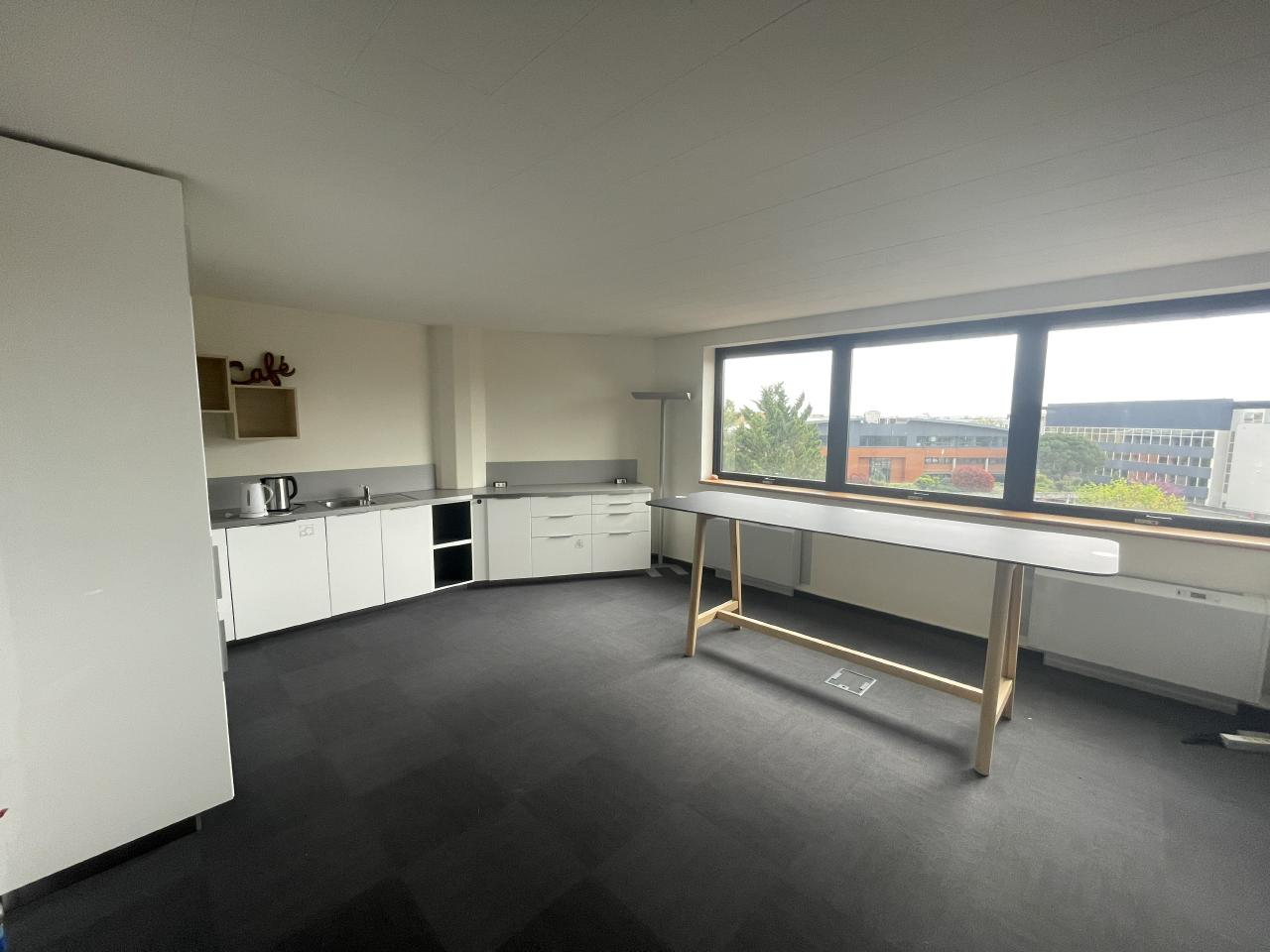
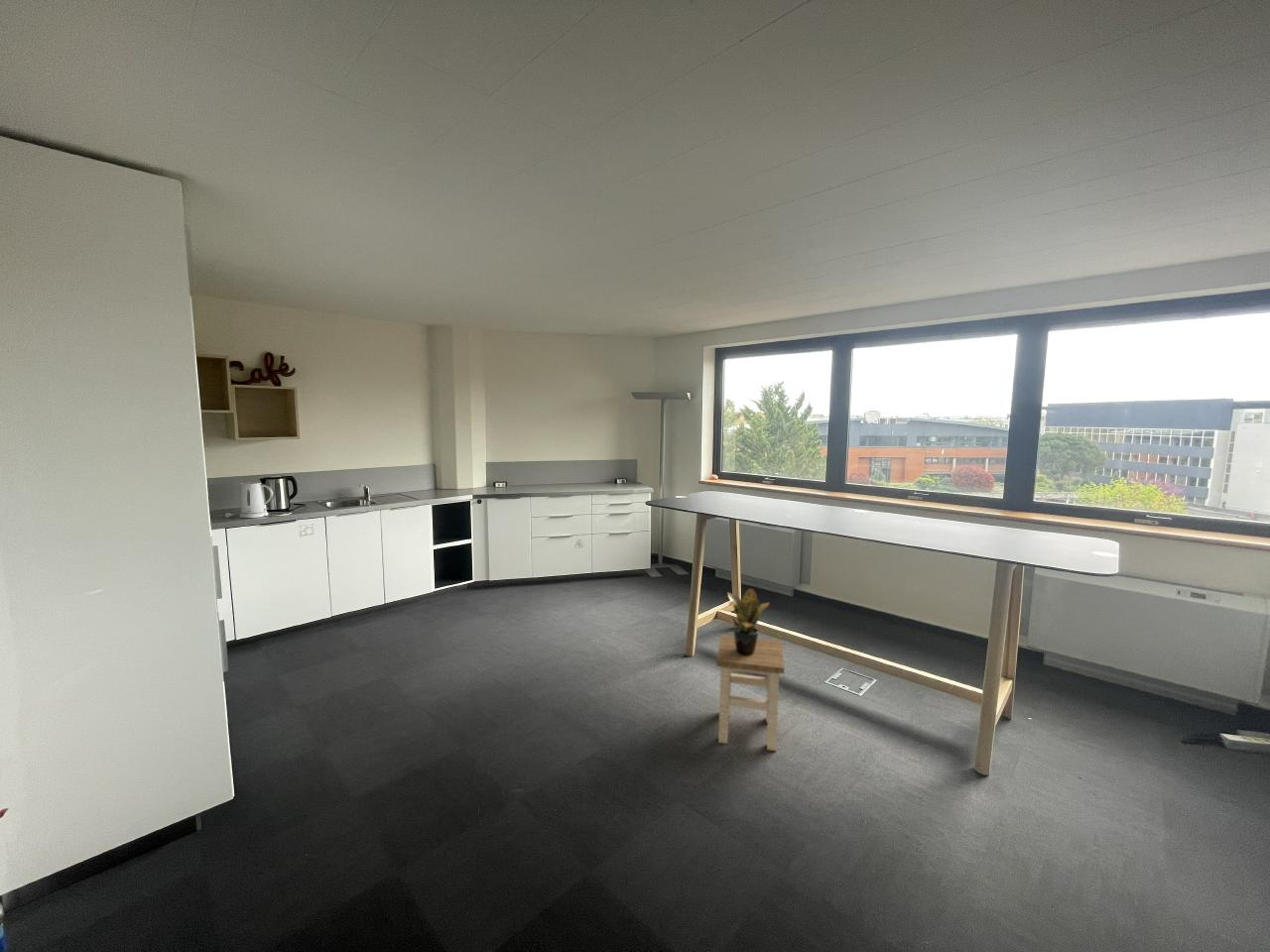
+ potted plant [726,587,771,655]
+ stool [715,634,786,752]
